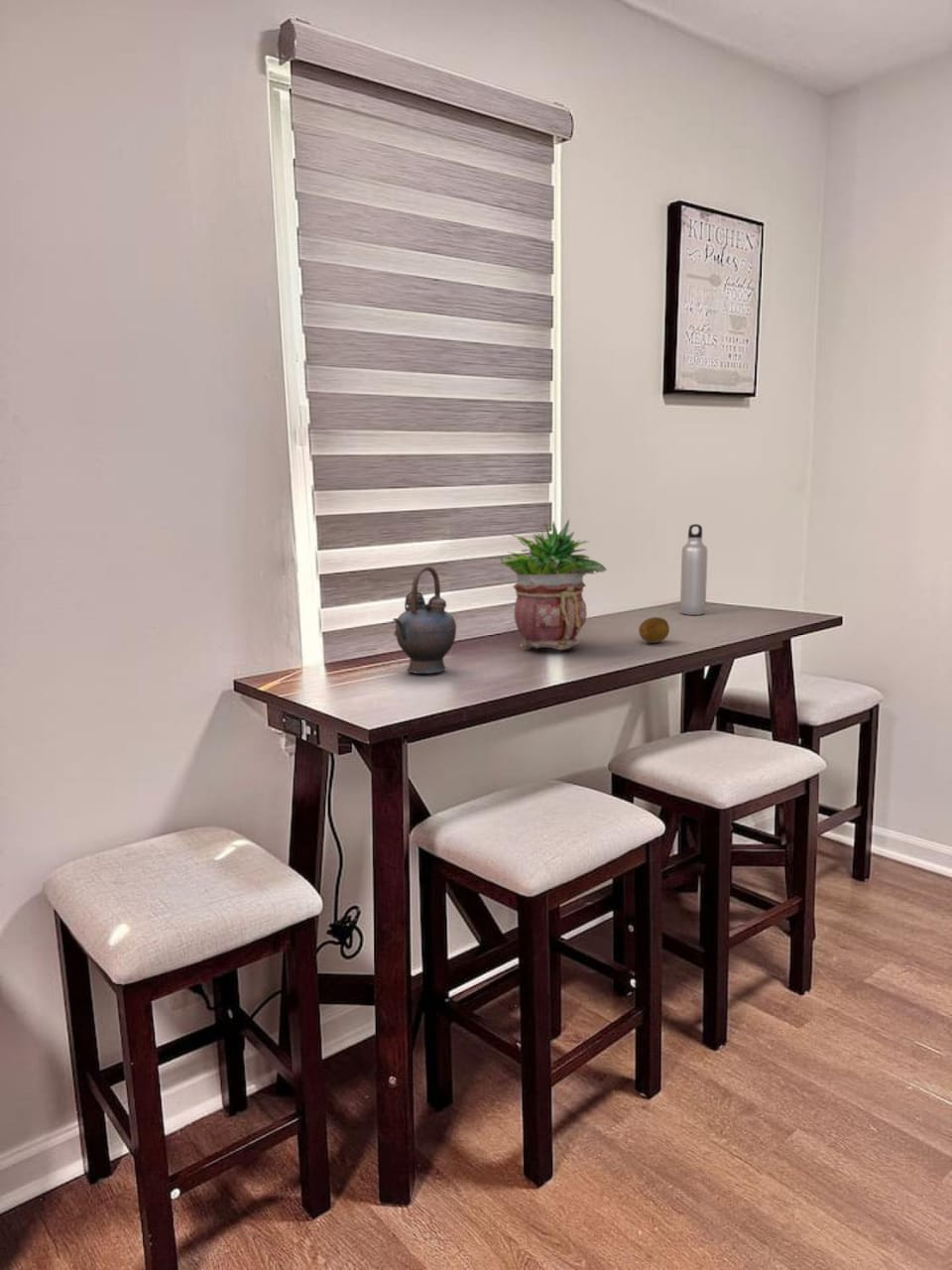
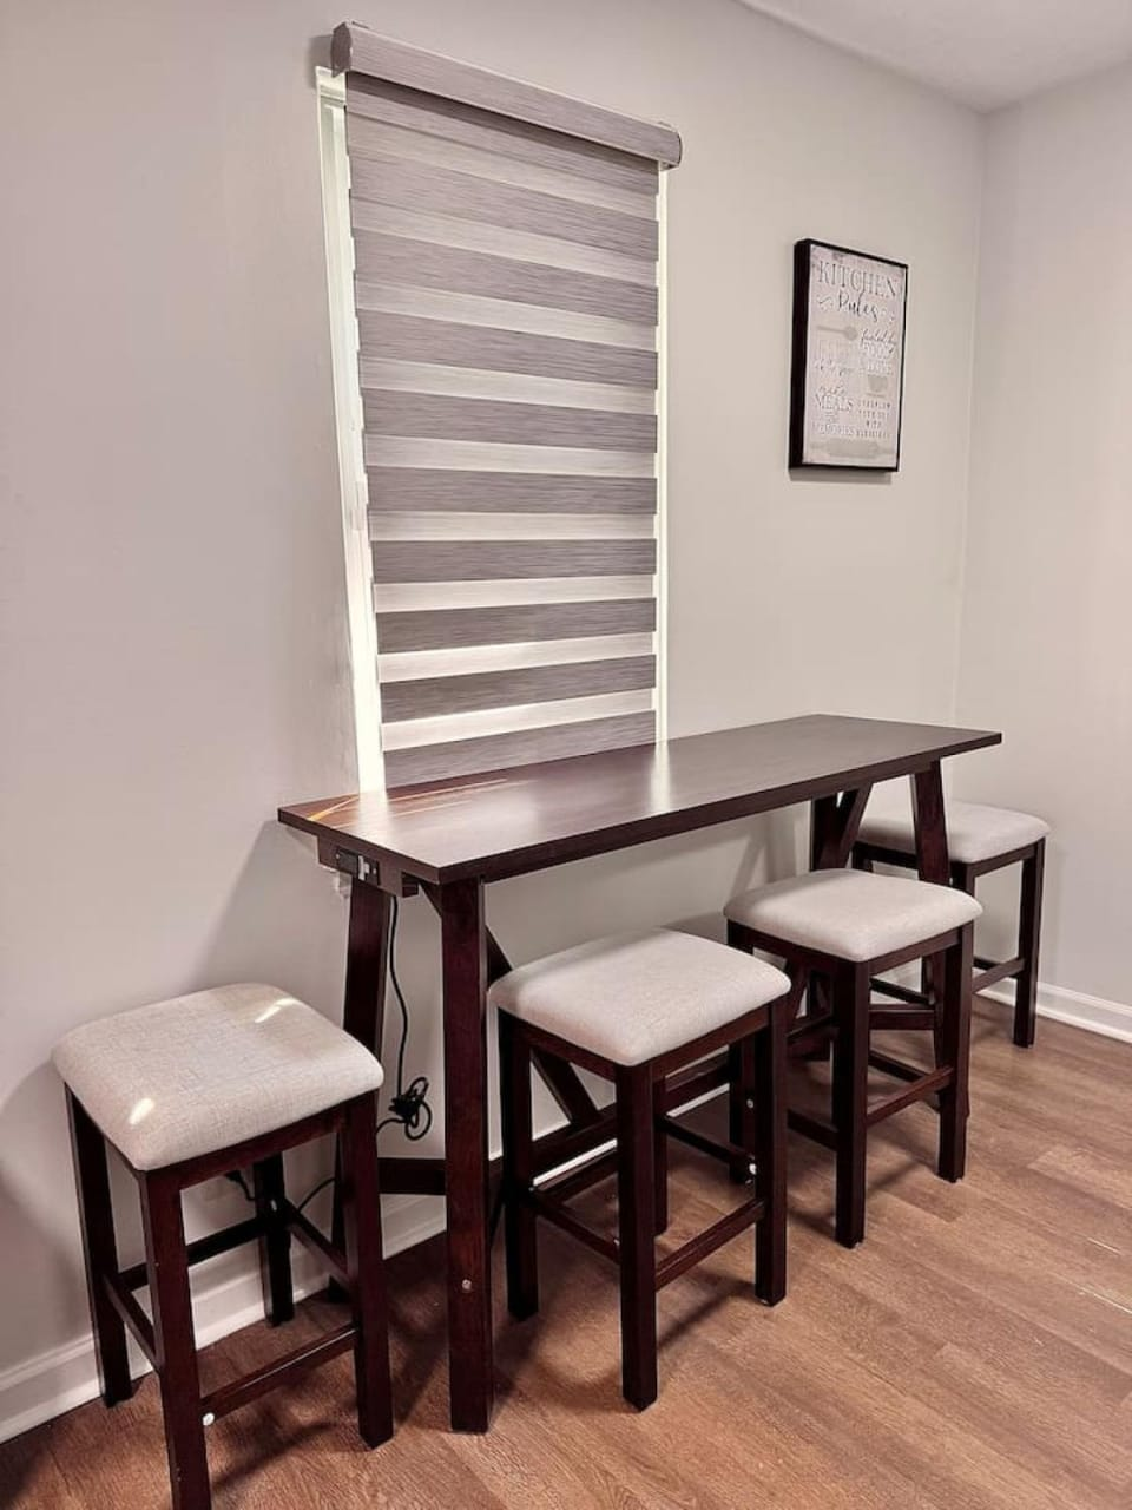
- fruit [638,616,670,644]
- potted plant [498,519,608,651]
- teapot [392,566,457,675]
- water bottle [679,523,708,616]
